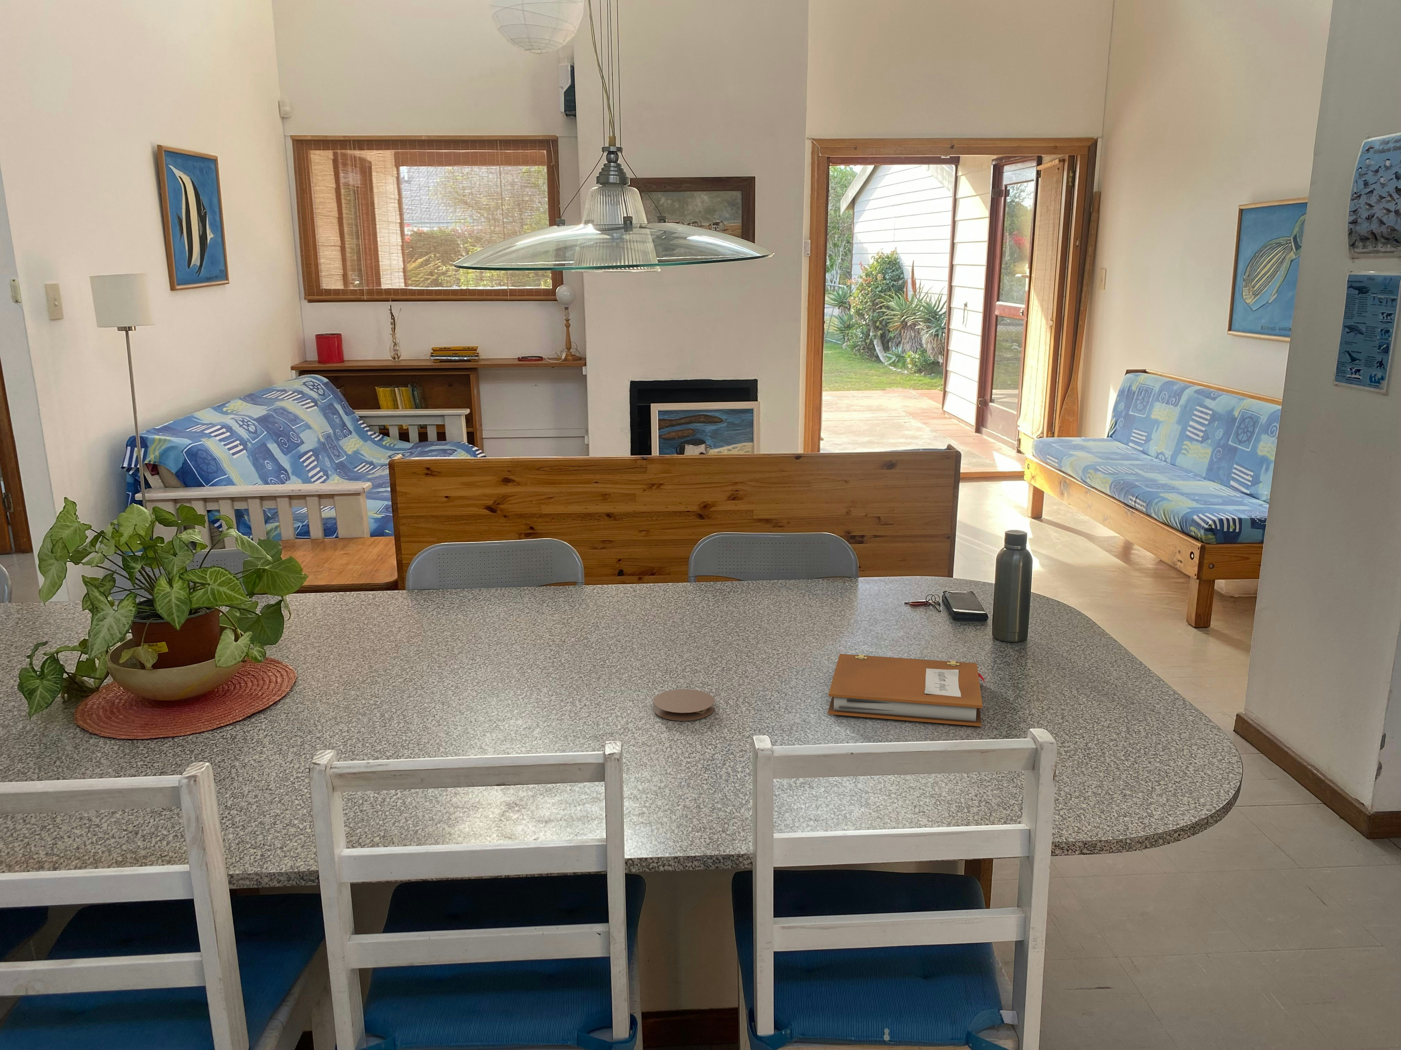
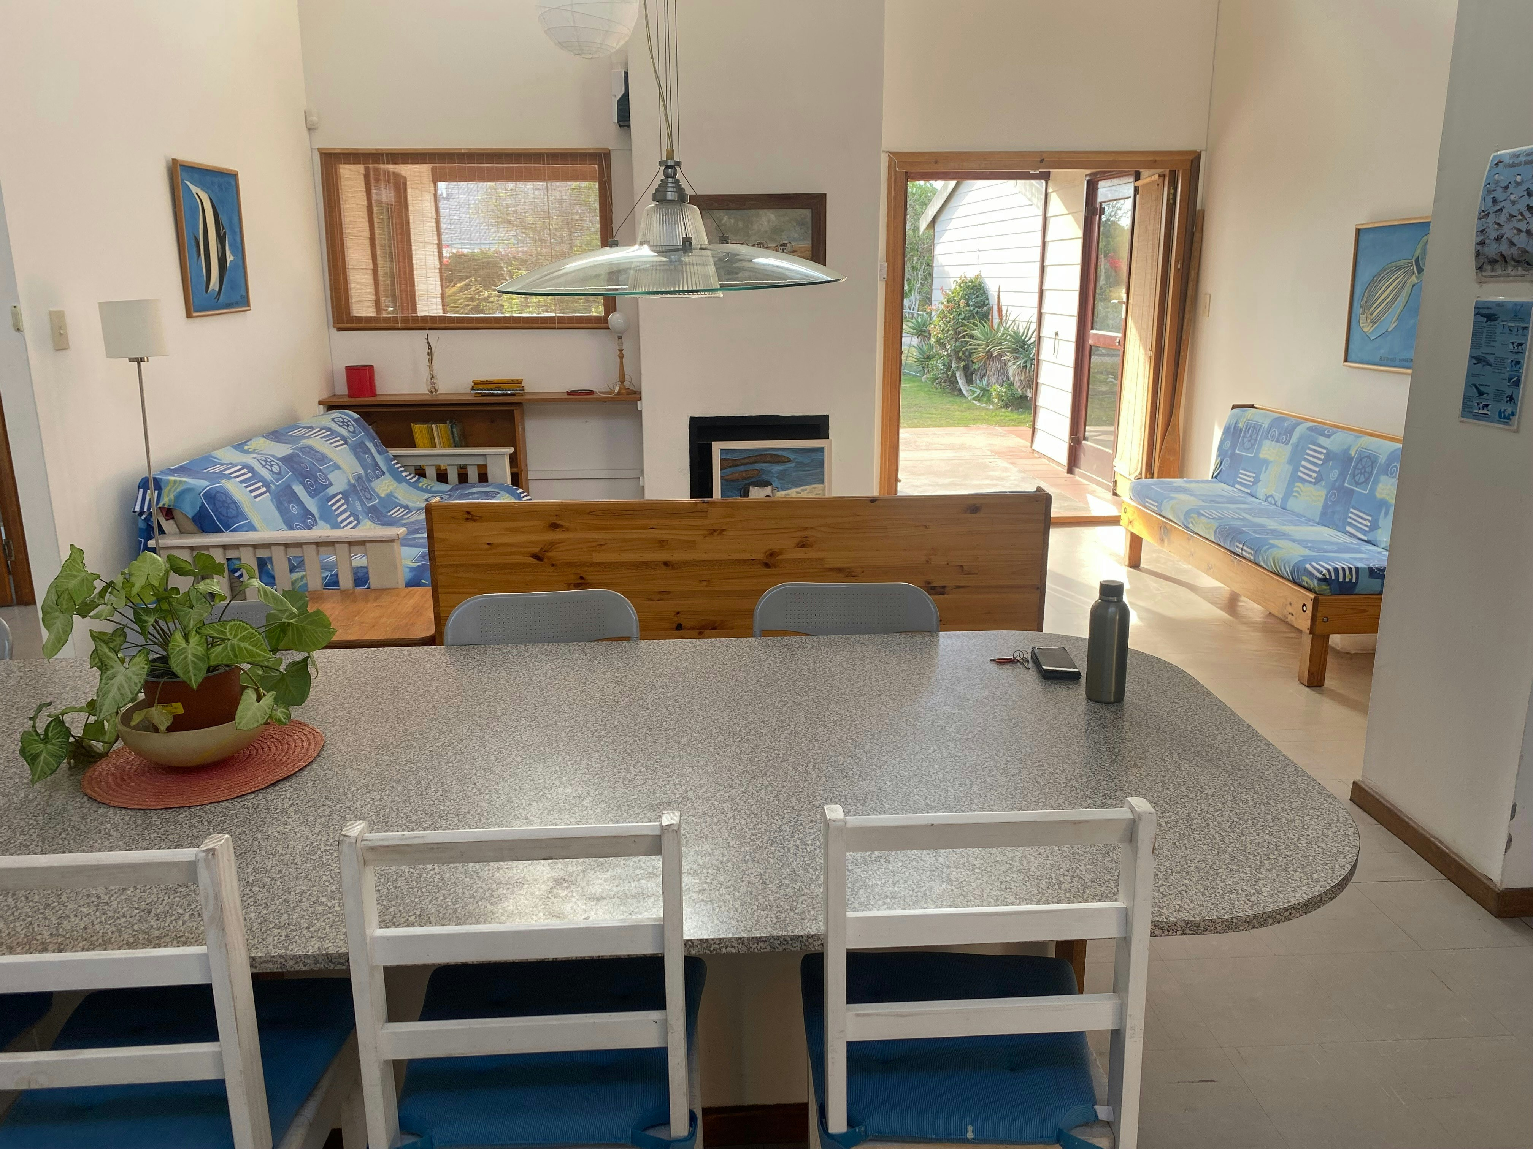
- coaster [653,689,715,721]
- notebook [827,653,985,727]
